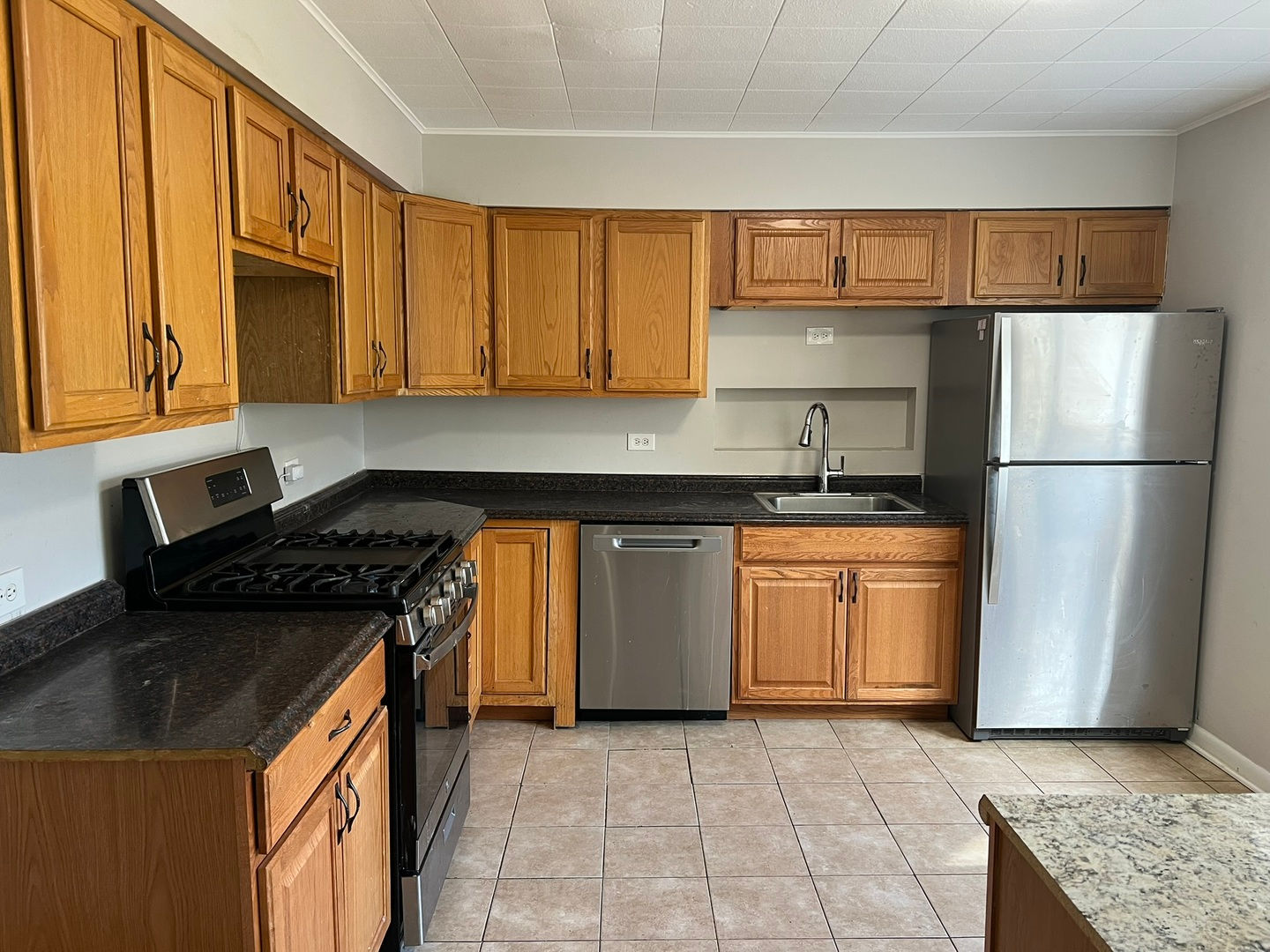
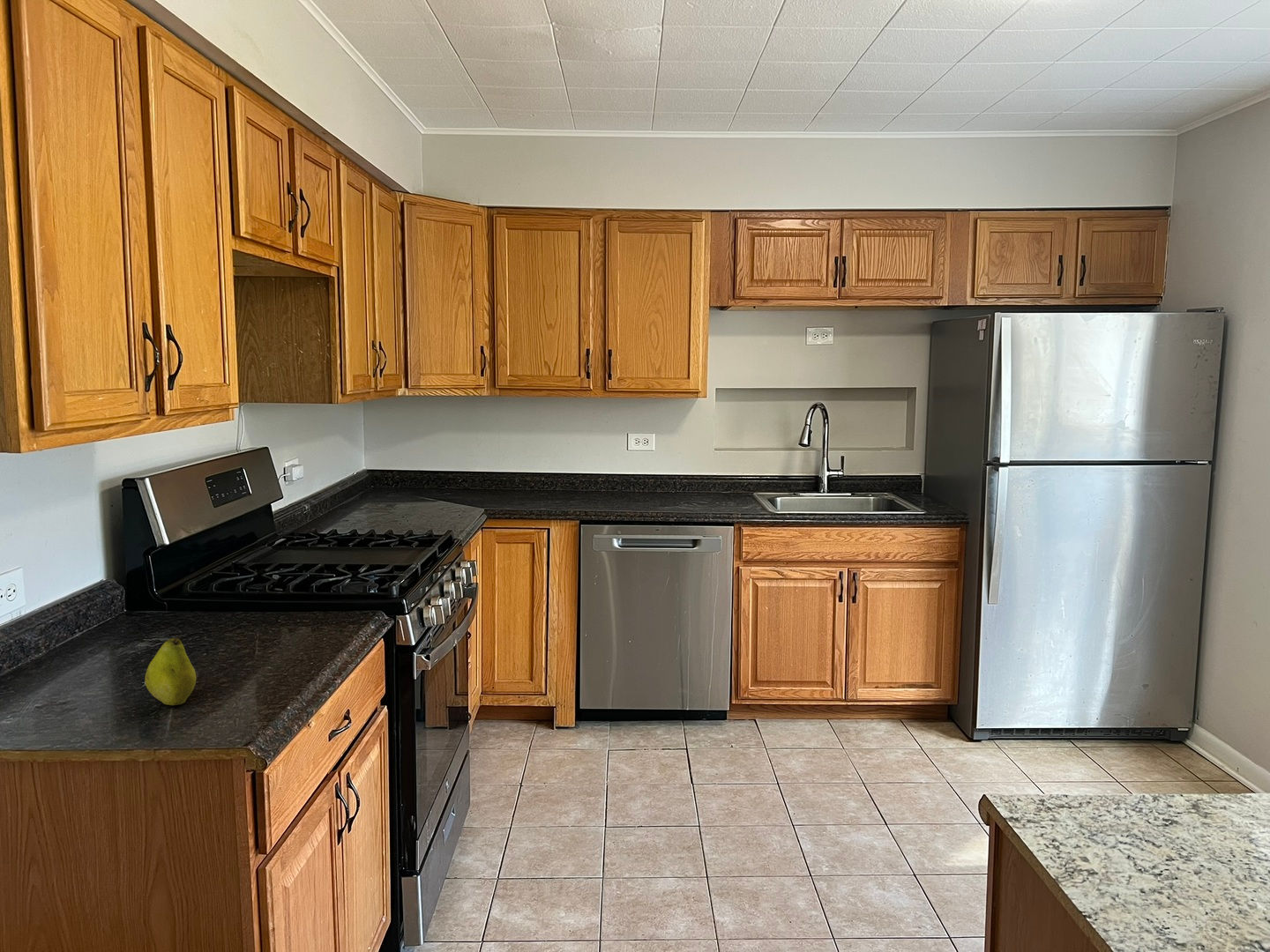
+ fruit [145,636,197,706]
